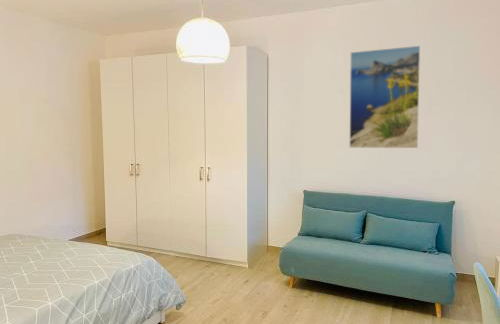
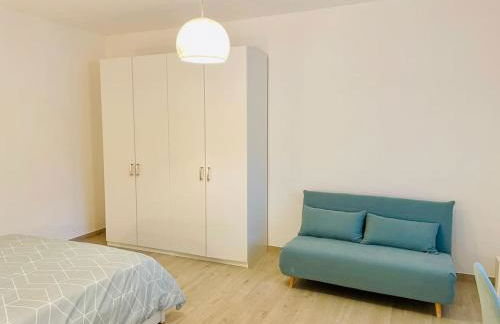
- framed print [348,45,421,149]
